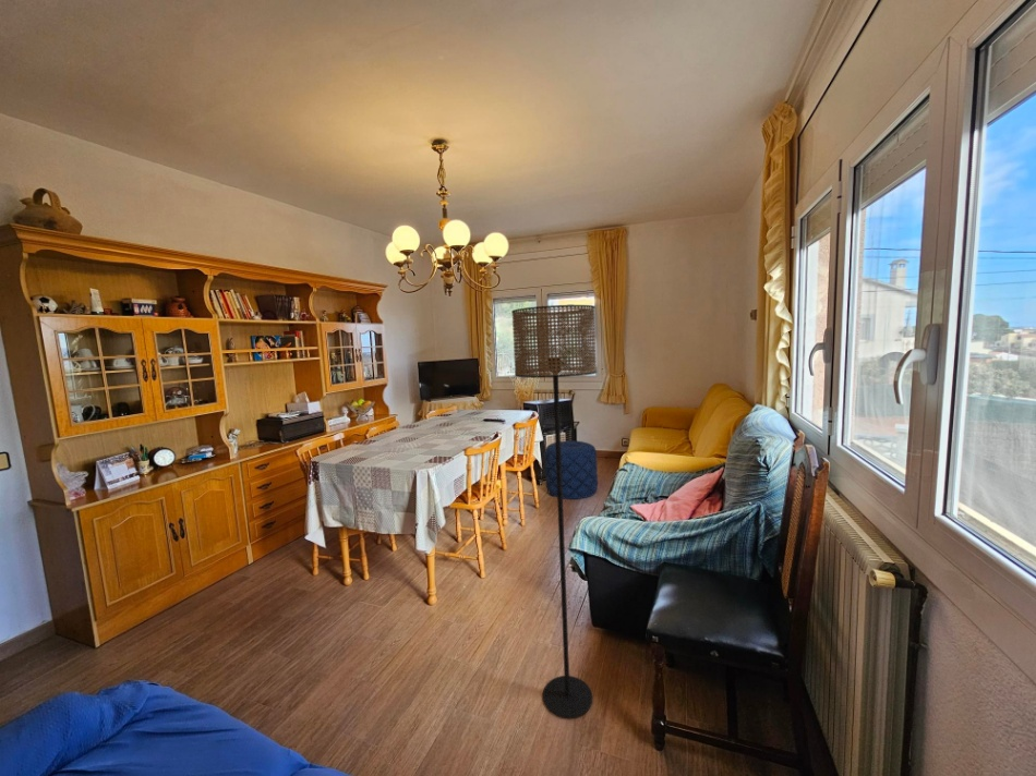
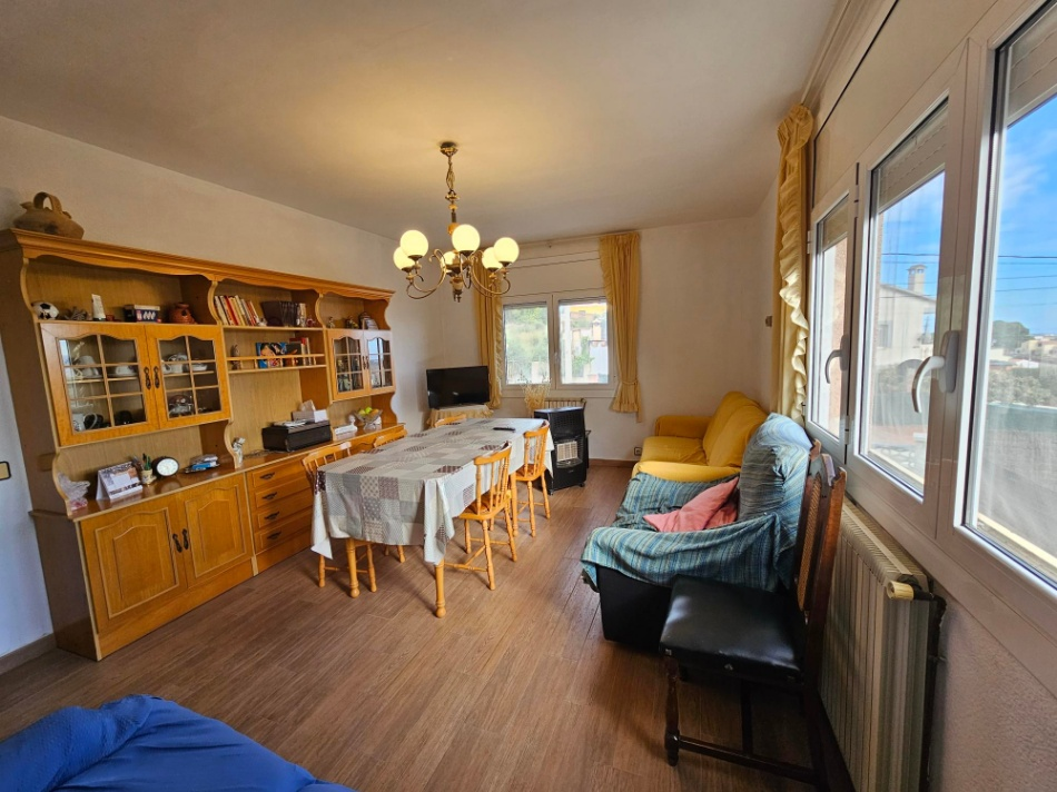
- floor lamp [510,304,598,719]
- pouf [543,439,599,500]
